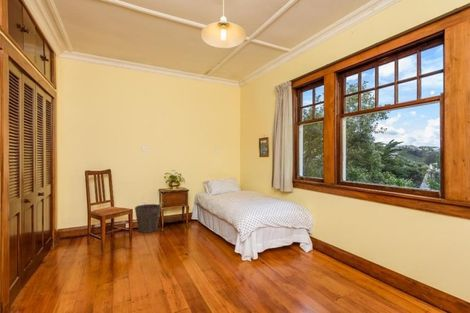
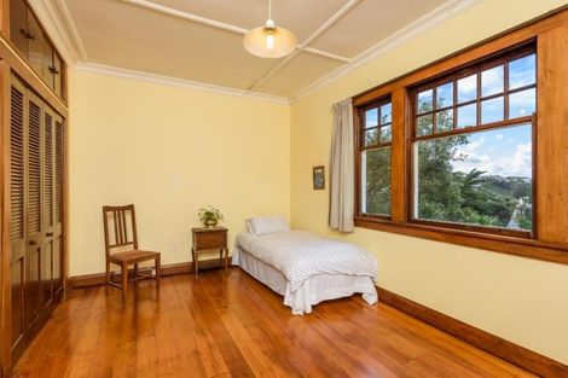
- waste bin [134,203,162,234]
